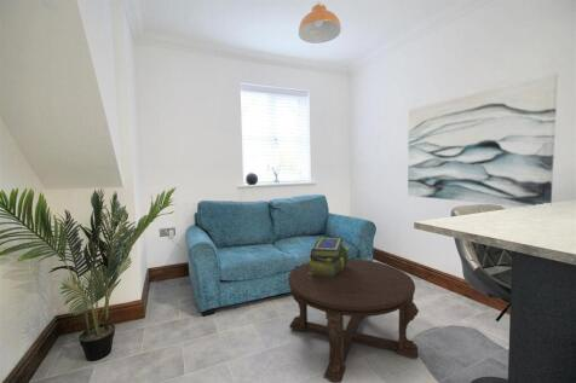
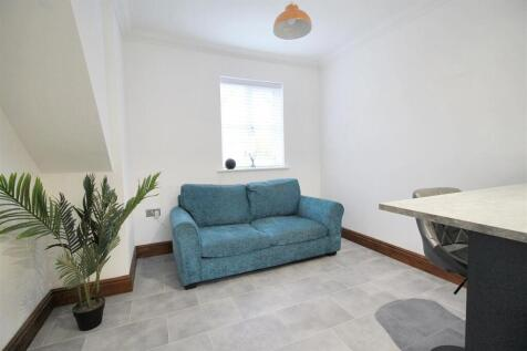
- coffee table [287,257,420,383]
- wall art [407,72,559,208]
- stack of books [306,237,350,278]
